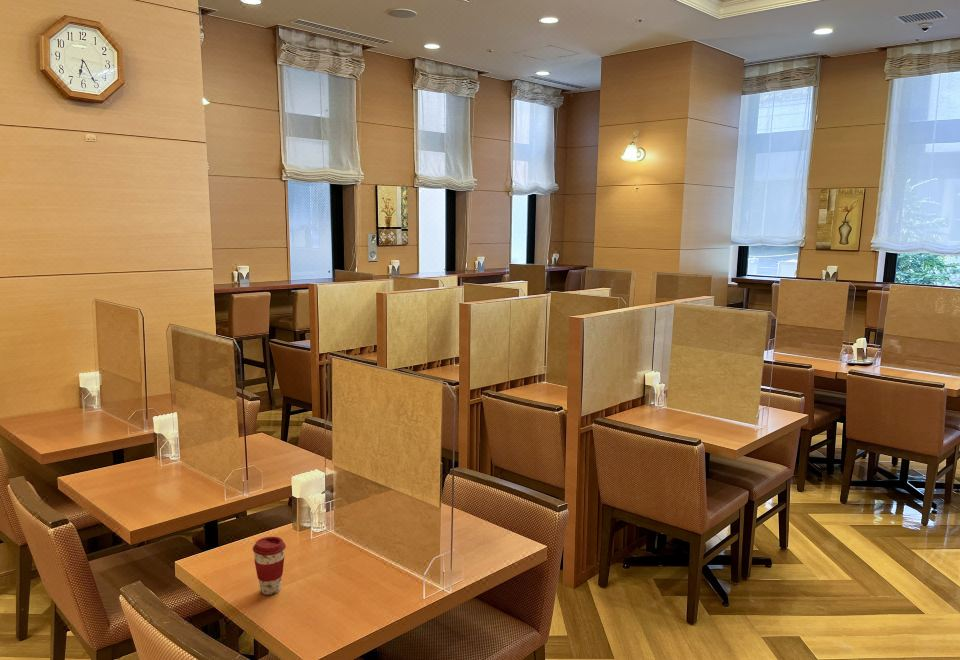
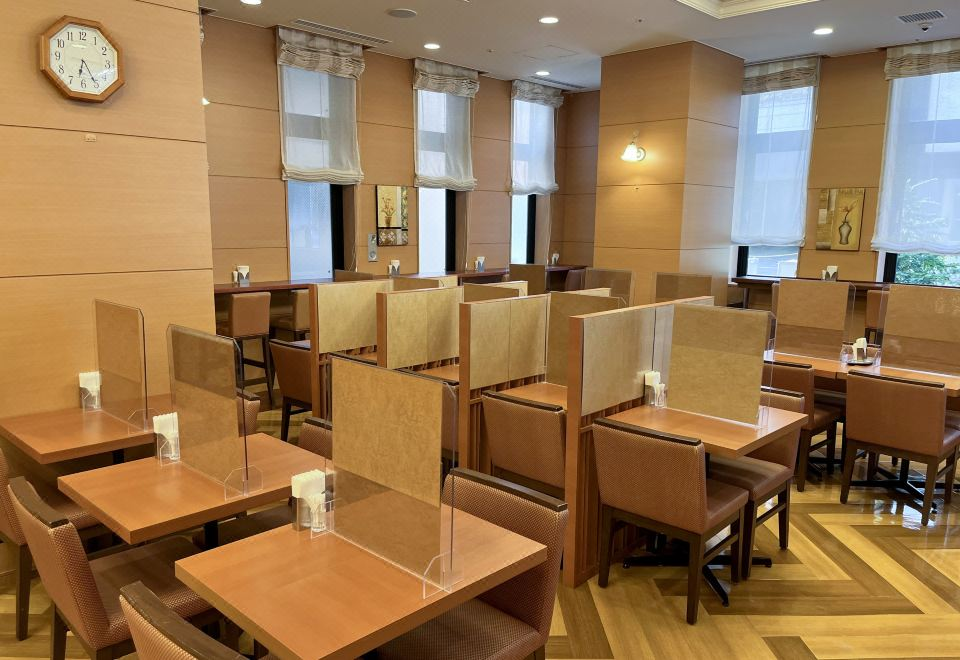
- coffee cup [252,536,287,596]
